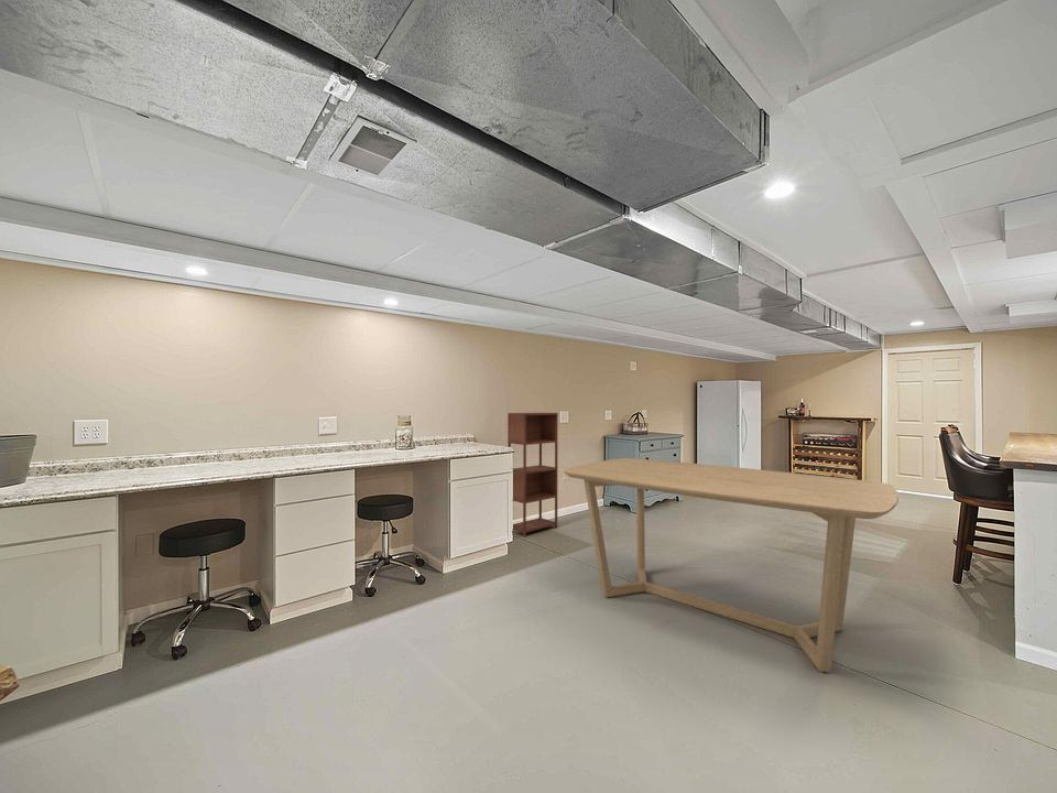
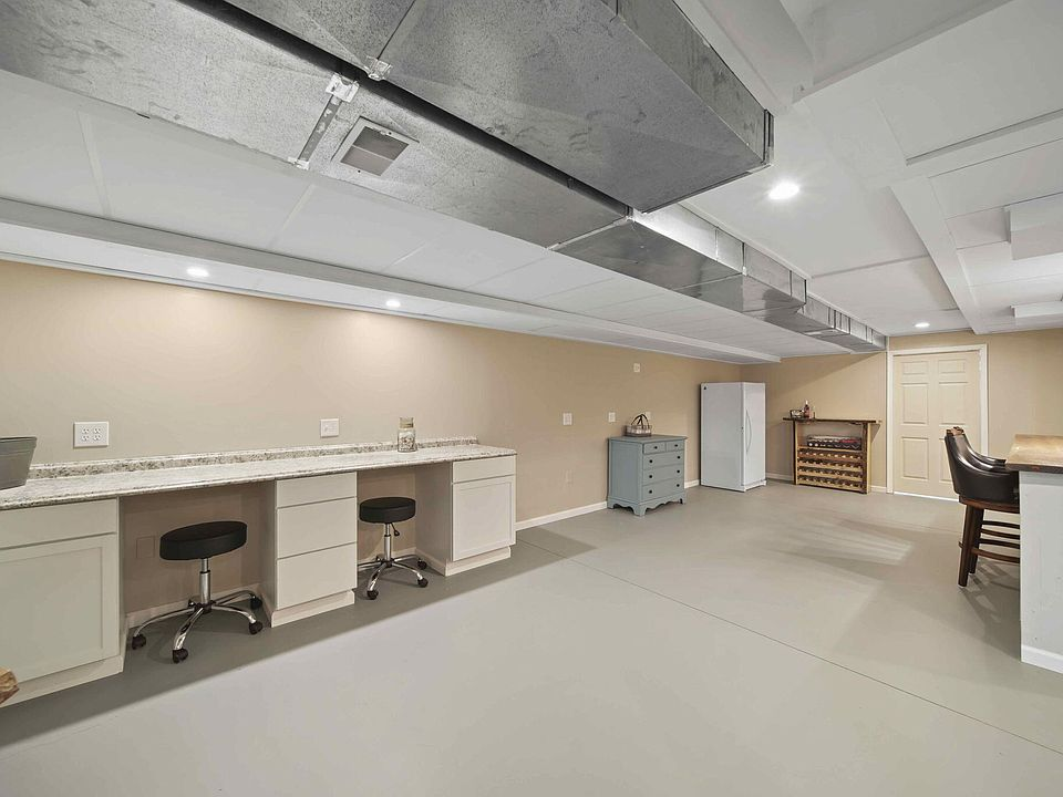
- dining table [563,457,900,674]
- shelving unit [506,412,559,539]
